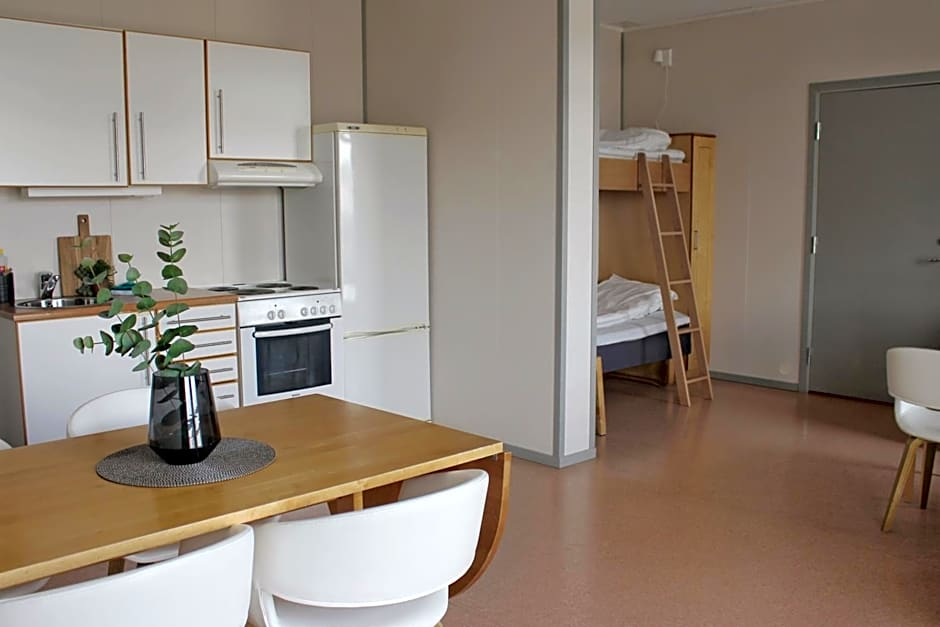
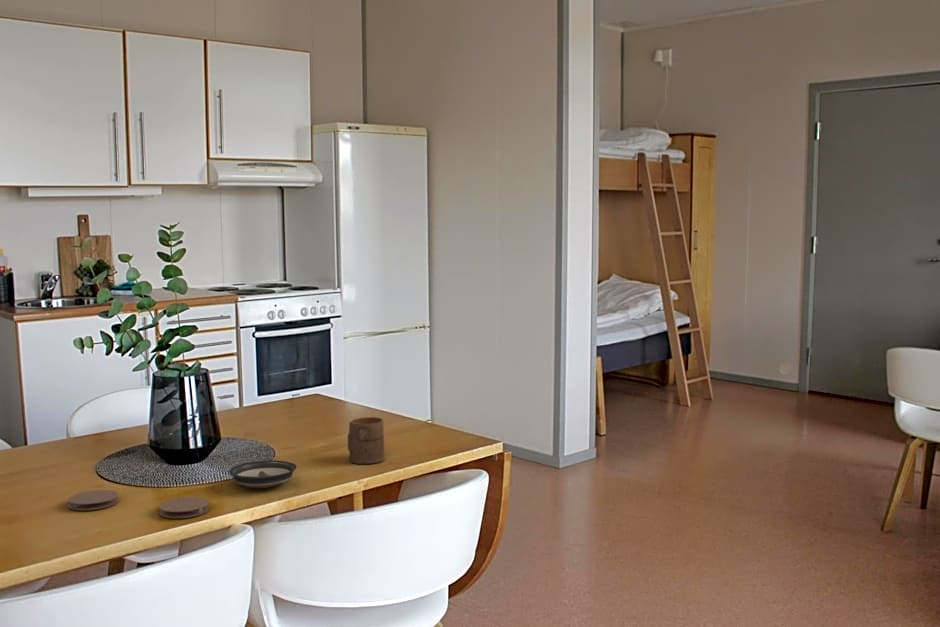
+ coaster [158,496,210,519]
+ coaster [67,489,119,511]
+ saucer [228,460,297,489]
+ cup [347,416,386,465]
